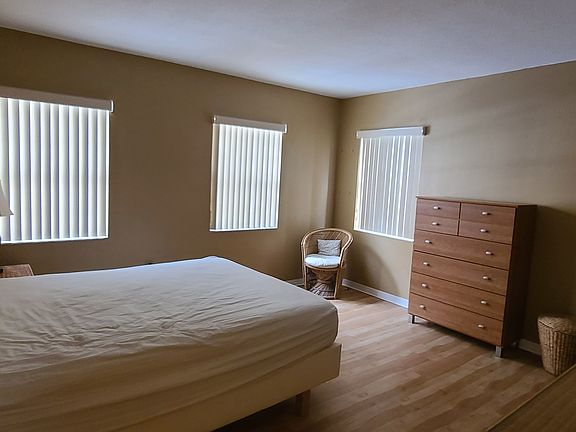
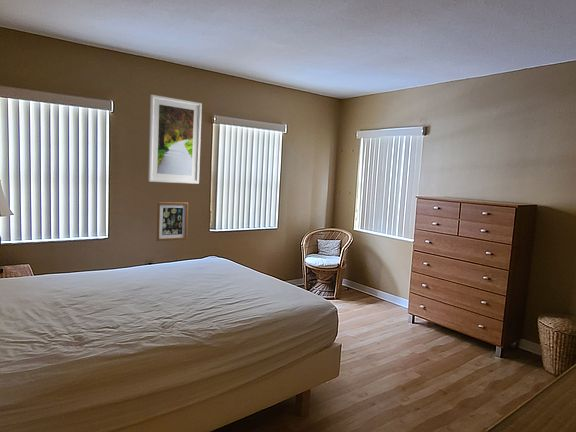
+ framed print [147,94,203,185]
+ wall art [156,201,189,242]
